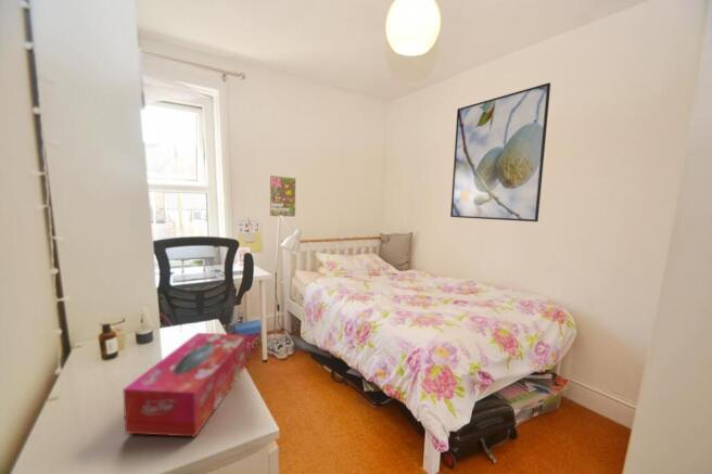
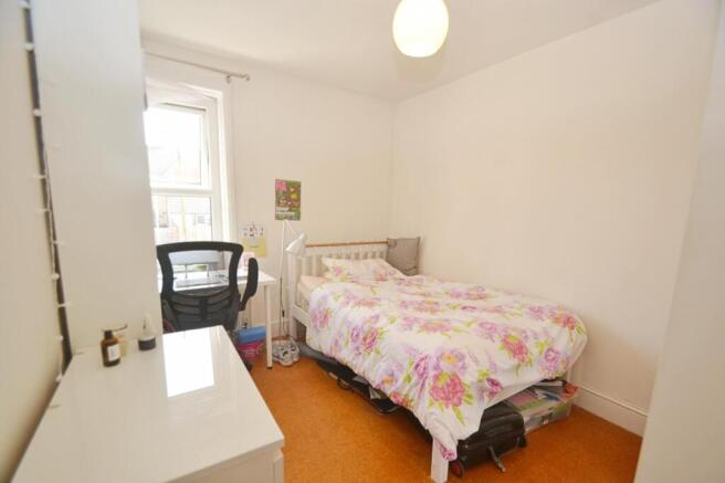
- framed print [449,81,551,222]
- tissue box [123,332,249,438]
